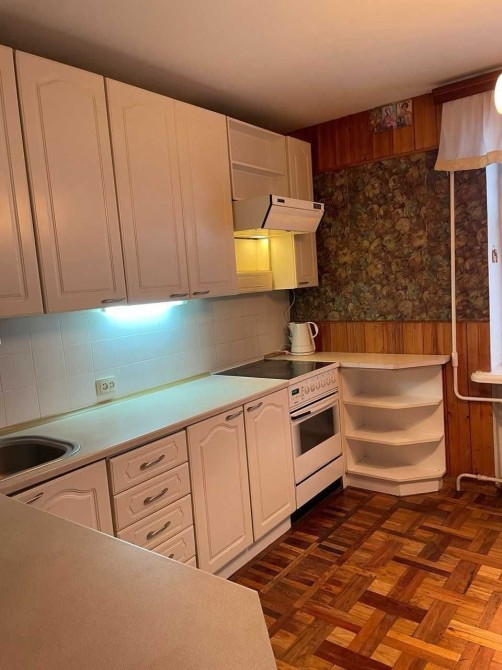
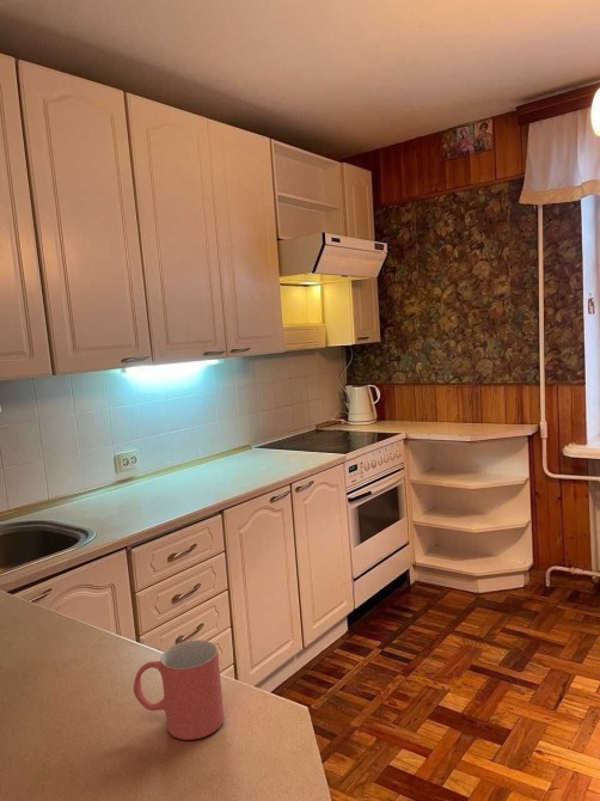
+ mug [133,638,225,741]
